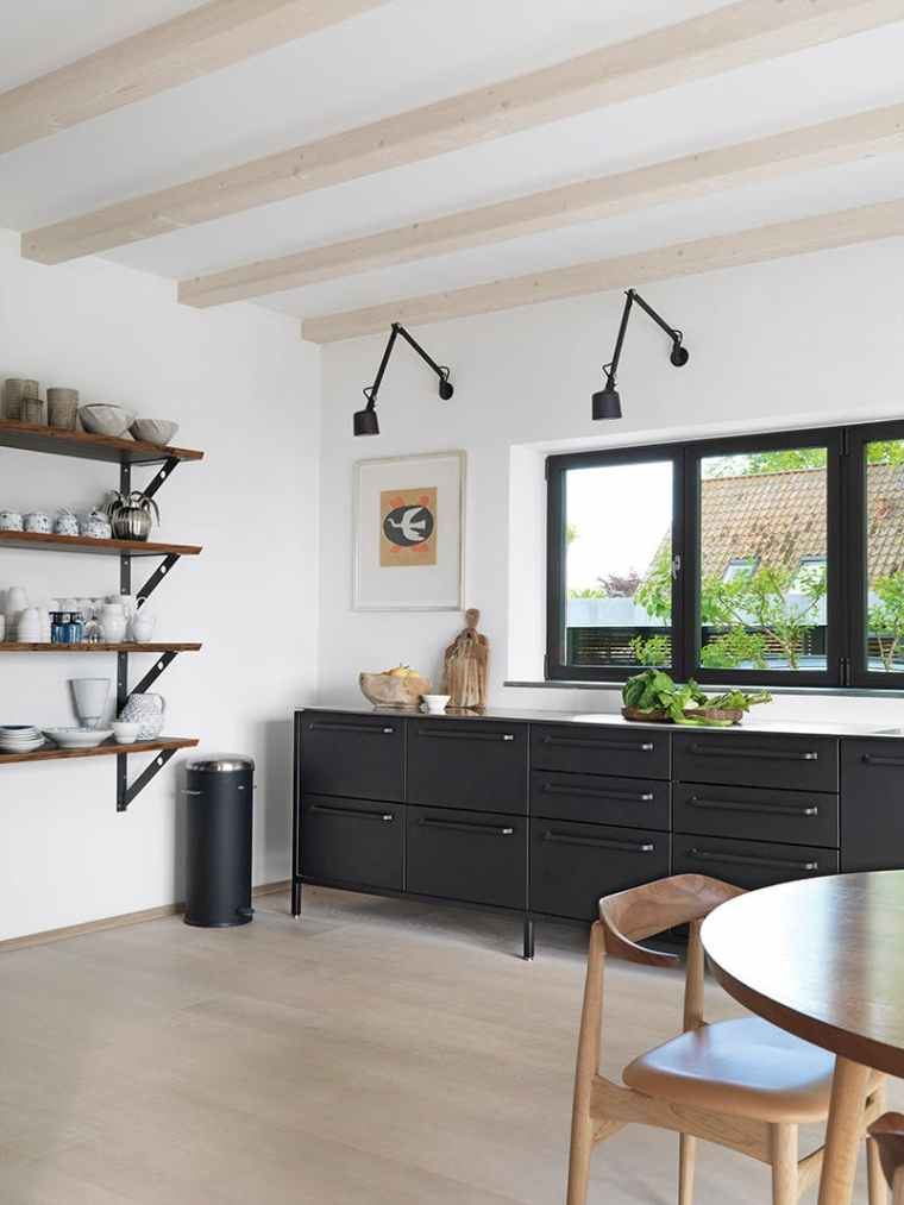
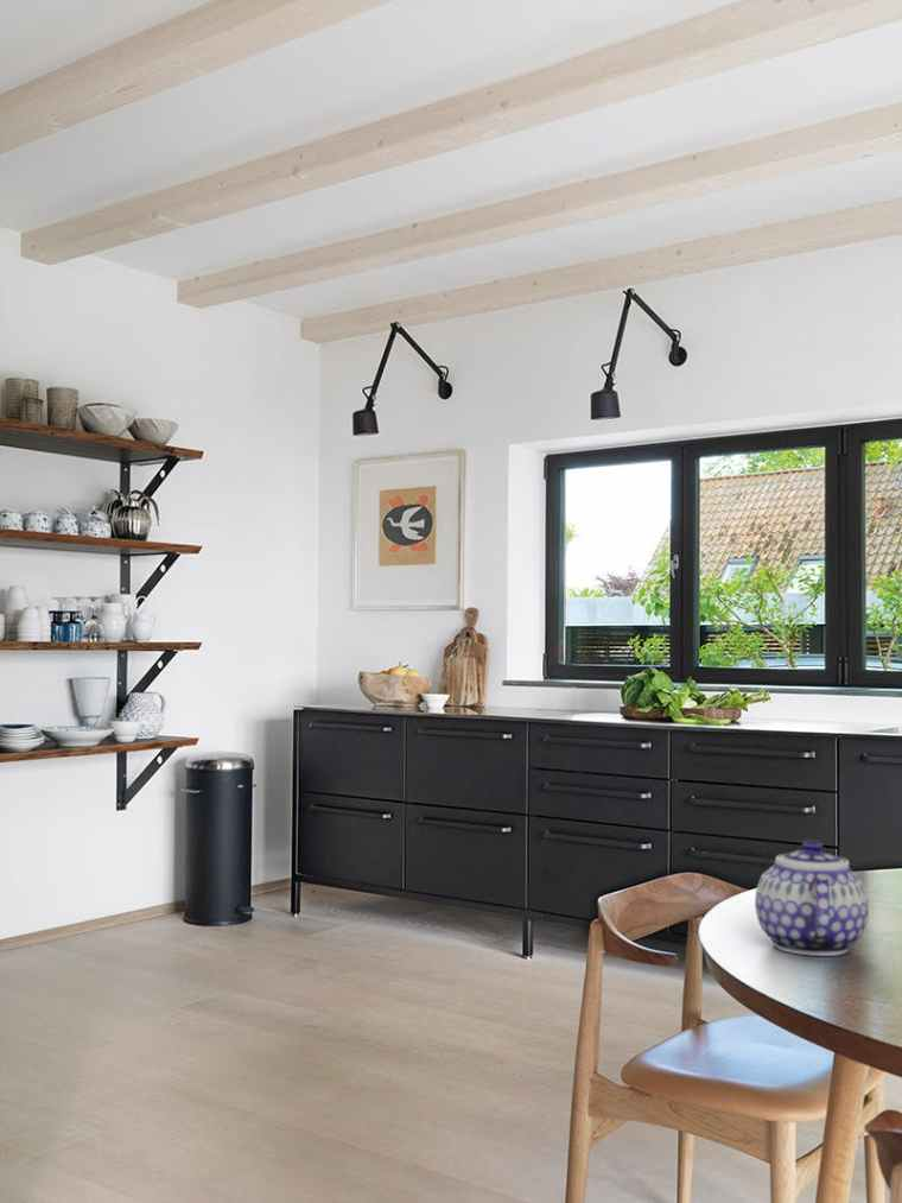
+ teapot [754,838,870,957]
